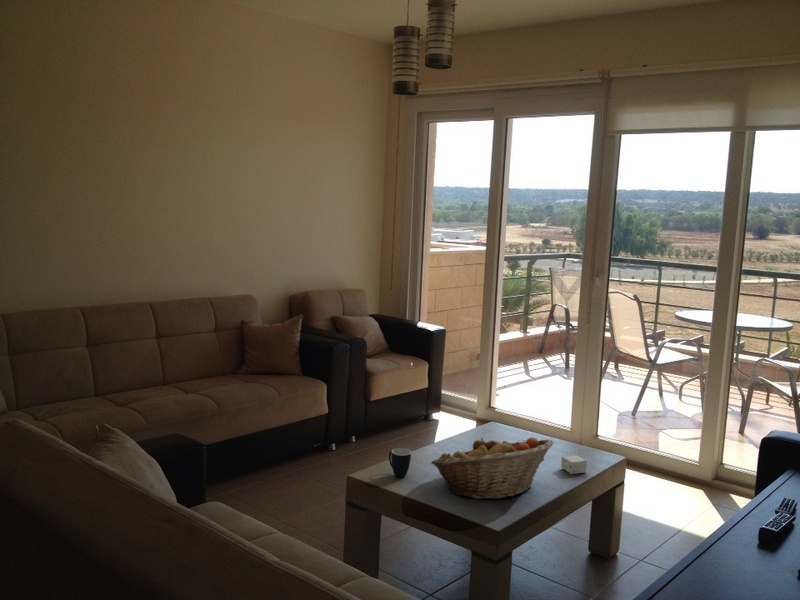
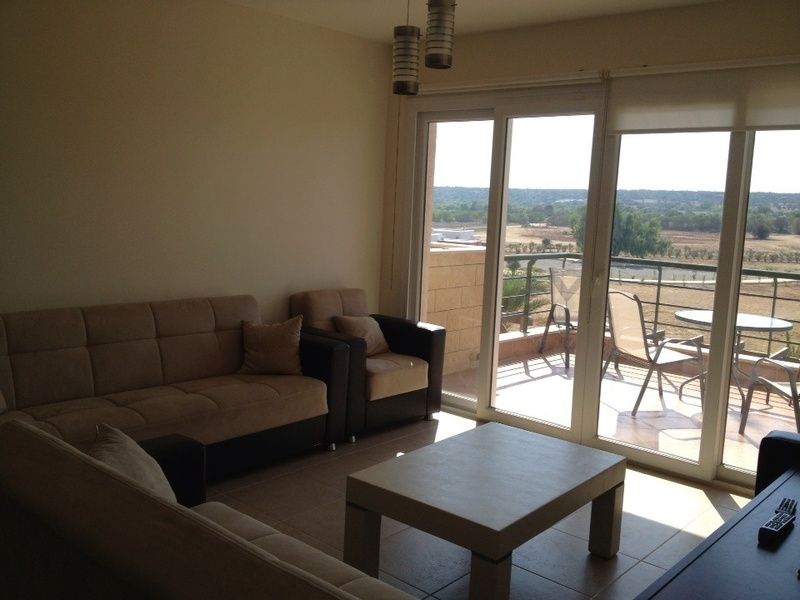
- fruit basket [430,436,555,500]
- mug [388,448,412,478]
- small box [560,454,588,475]
